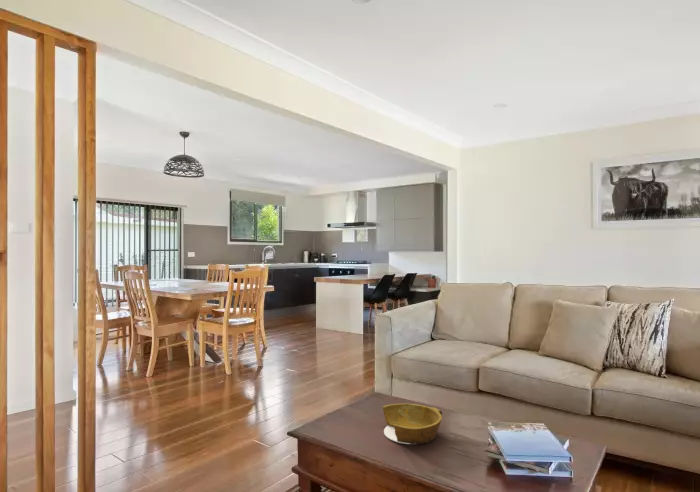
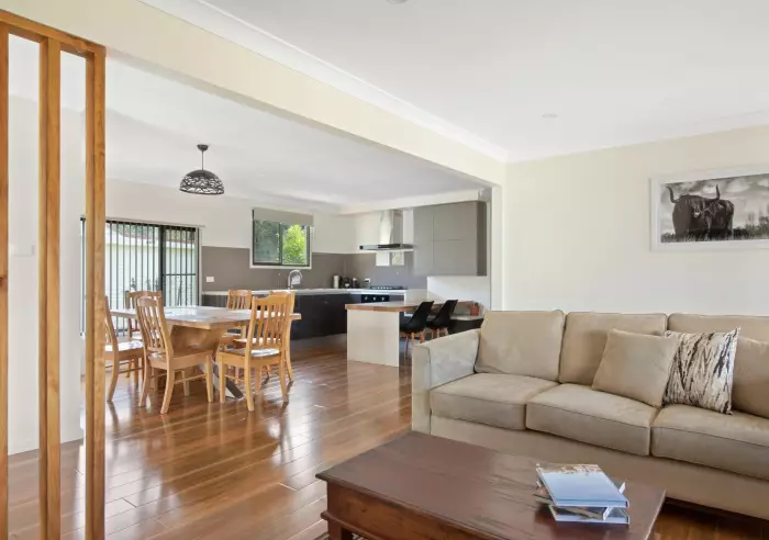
- bowl [382,403,443,445]
